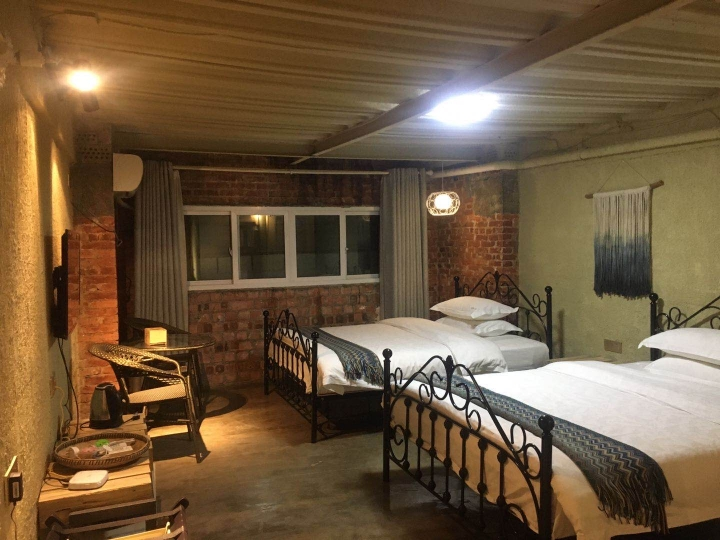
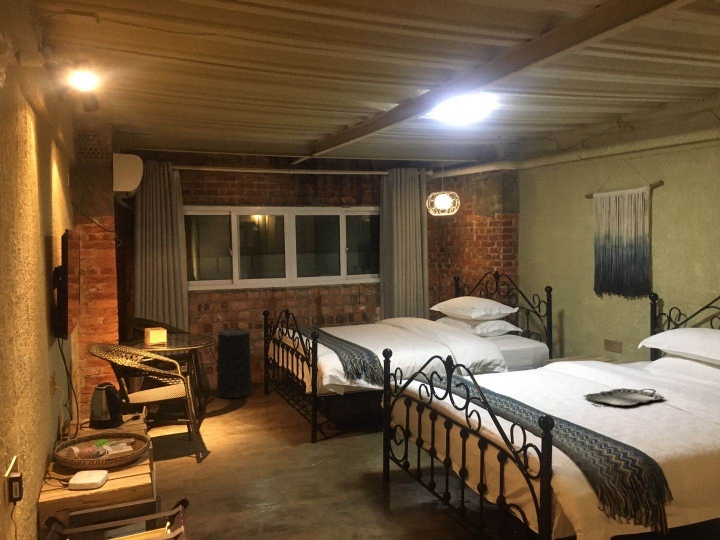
+ serving tray [583,387,666,407]
+ trash can [209,325,254,399]
